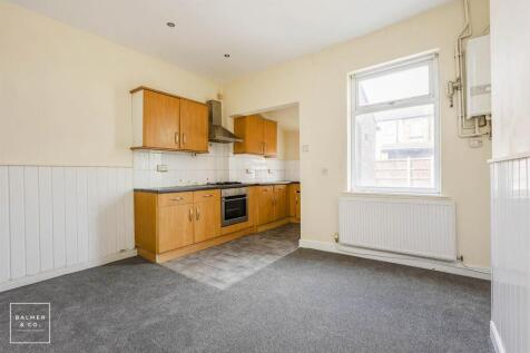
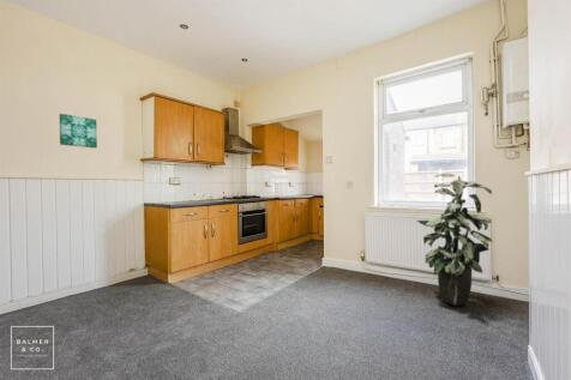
+ wall art [59,113,98,149]
+ indoor plant [415,173,494,307]
